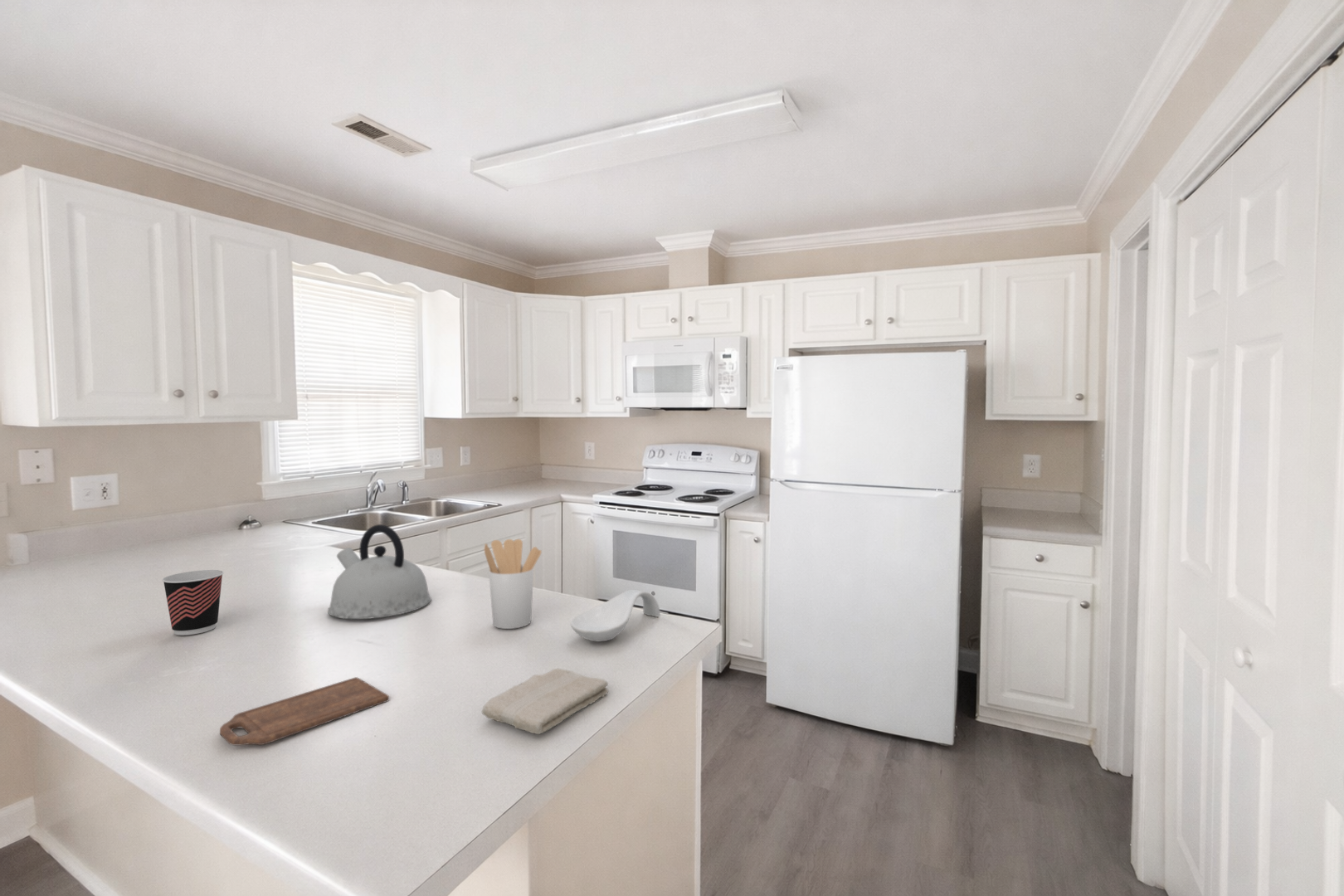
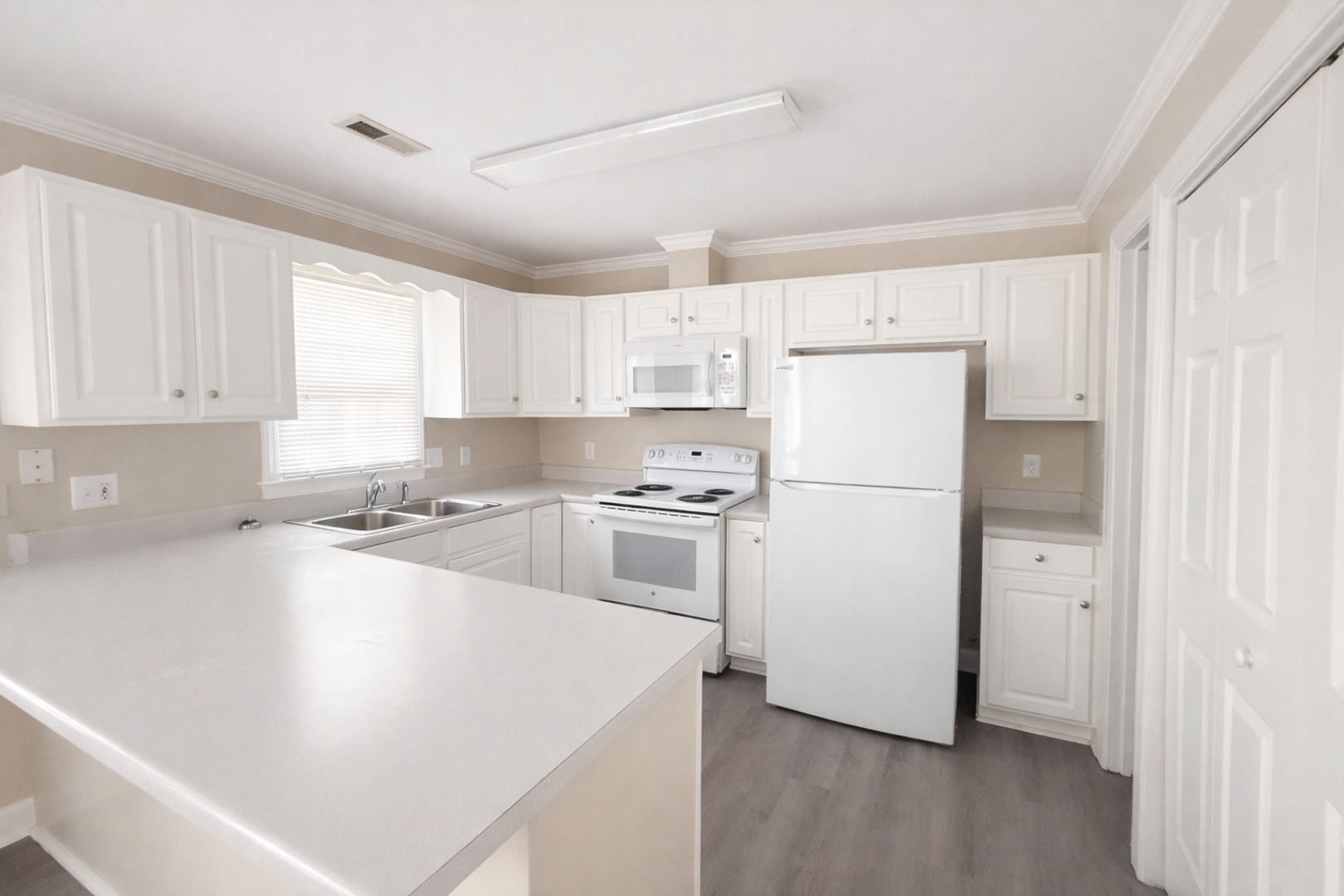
- spoon rest [570,589,661,642]
- washcloth [481,668,609,735]
- utensil holder [484,538,543,630]
- cup [161,569,225,636]
- kettle [327,523,432,620]
- cutting board [219,676,390,746]
